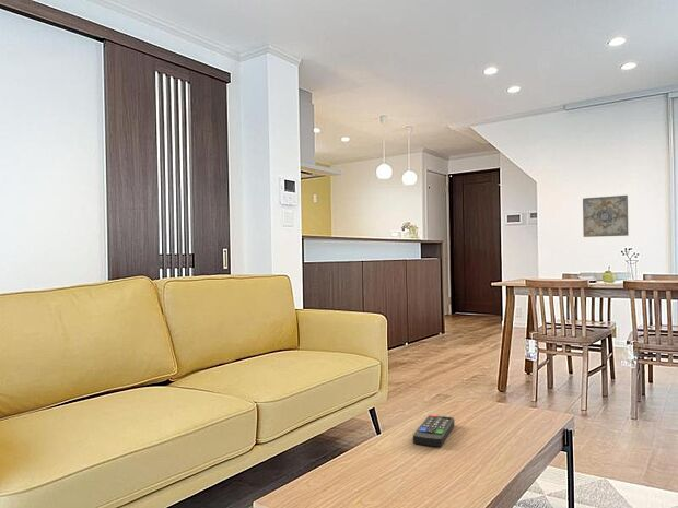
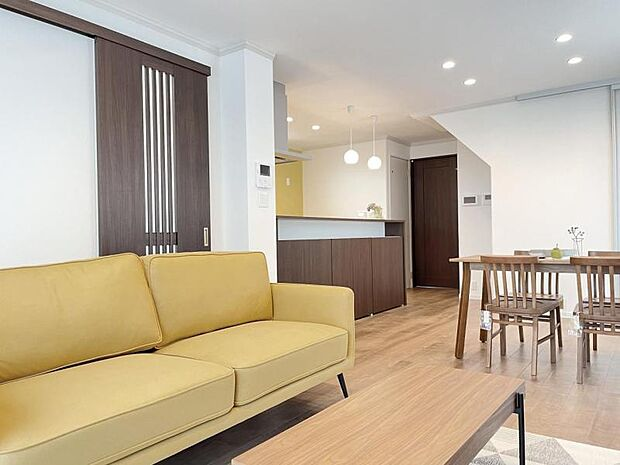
- remote control [412,414,455,448]
- wall art [582,194,630,238]
